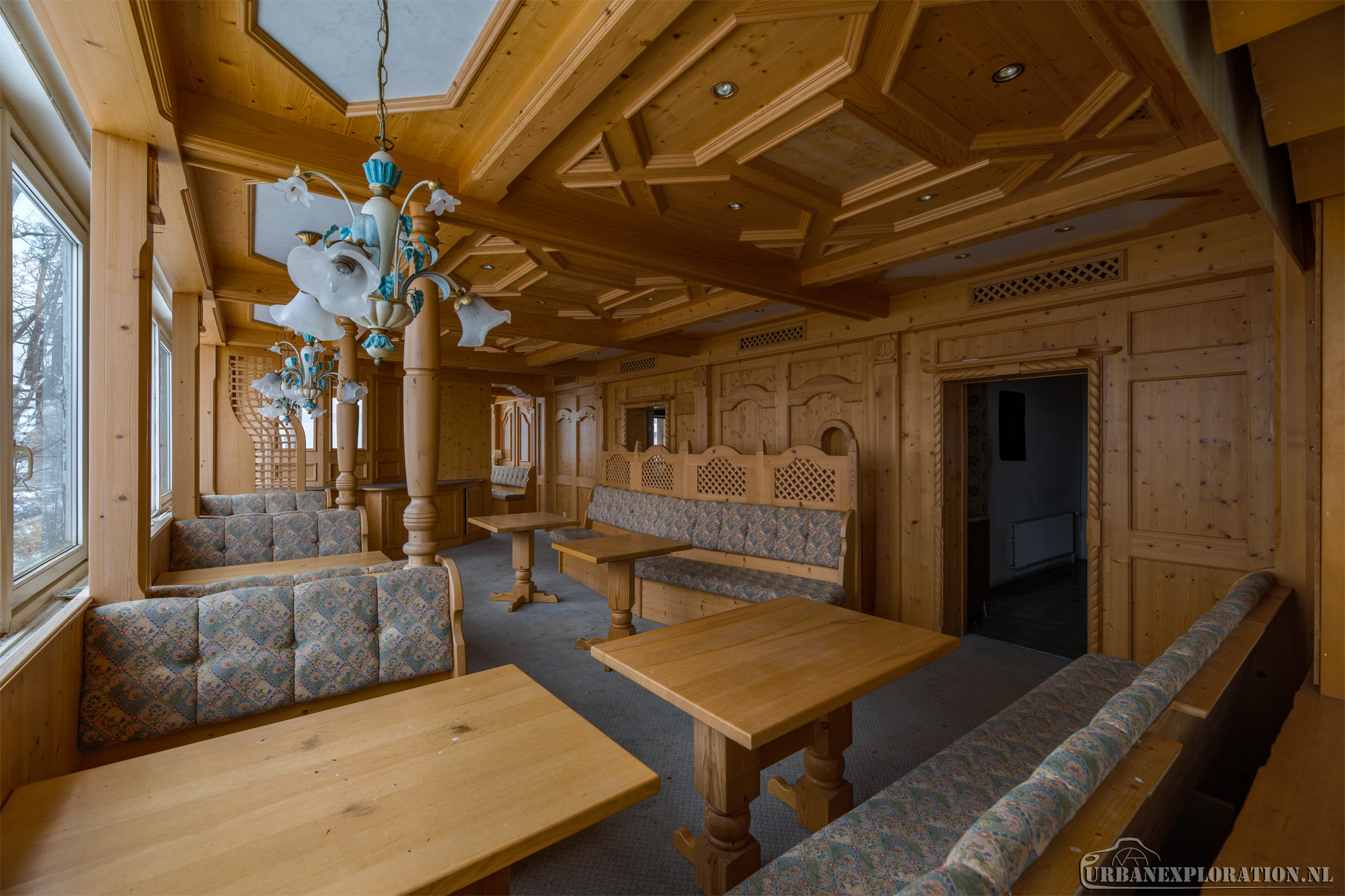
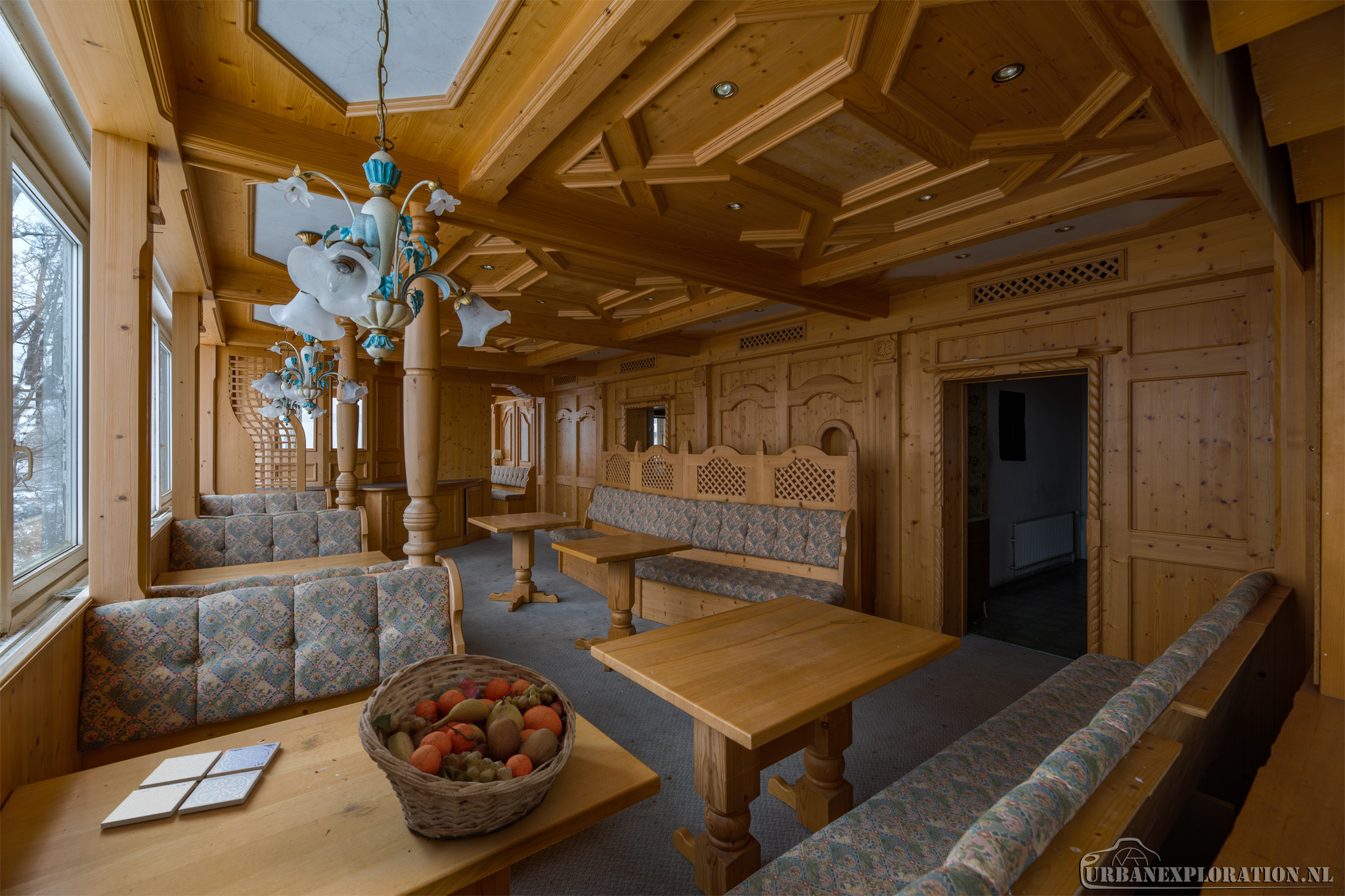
+ fruit basket [357,653,577,841]
+ drink coaster [100,741,282,830]
